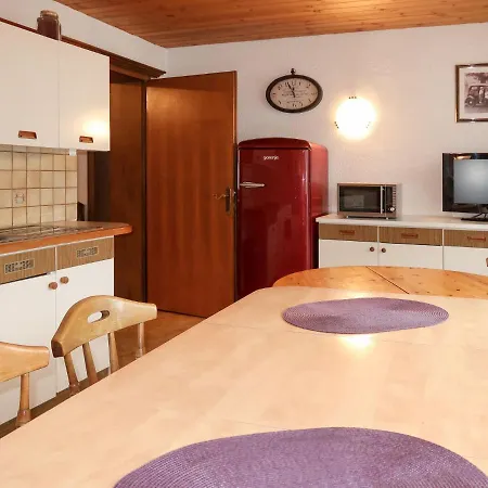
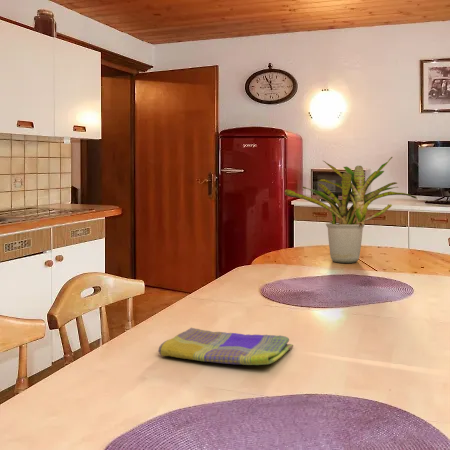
+ dish towel [157,327,294,366]
+ potted plant [284,156,418,264]
